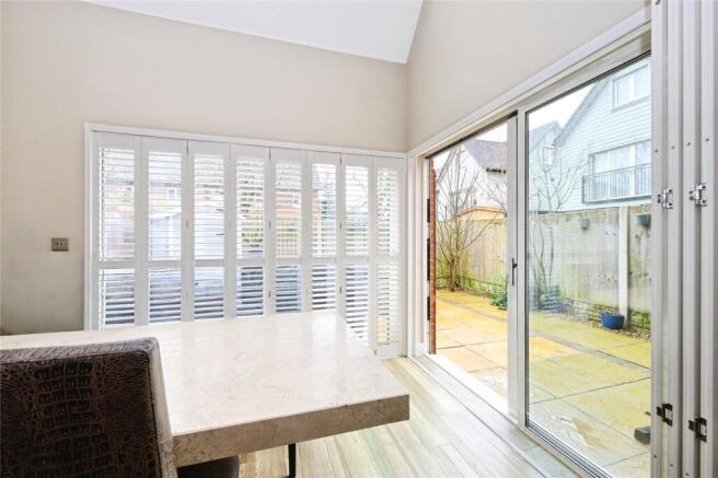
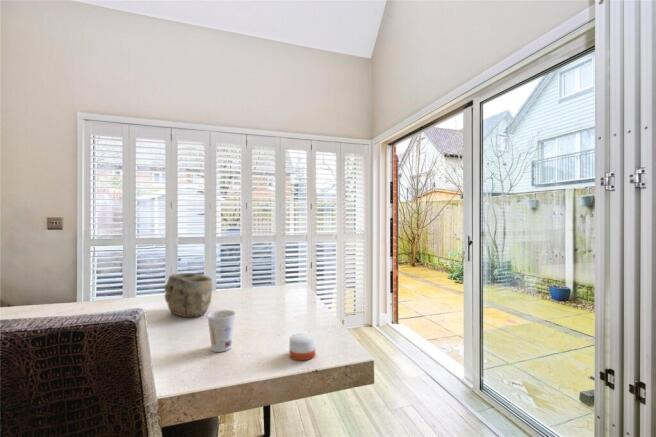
+ candle [289,332,316,361]
+ cup [206,309,237,353]
+ bowl [163,272,213,318]
